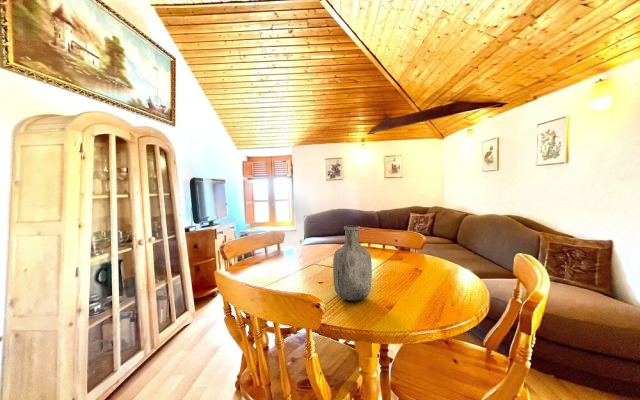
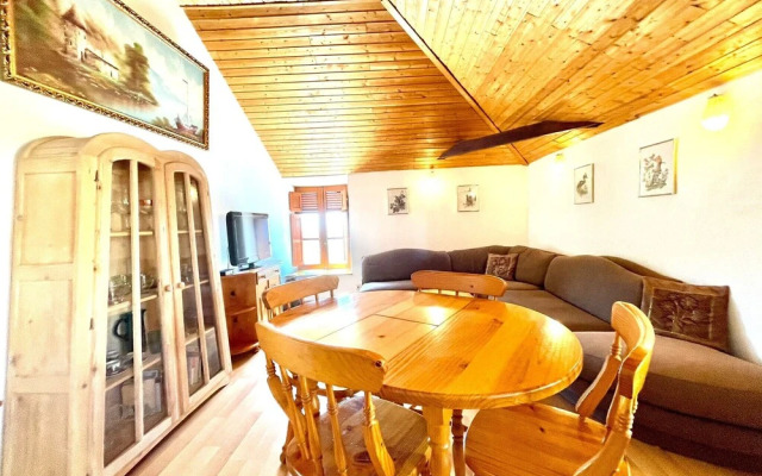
- vase [332,225,373,302]
